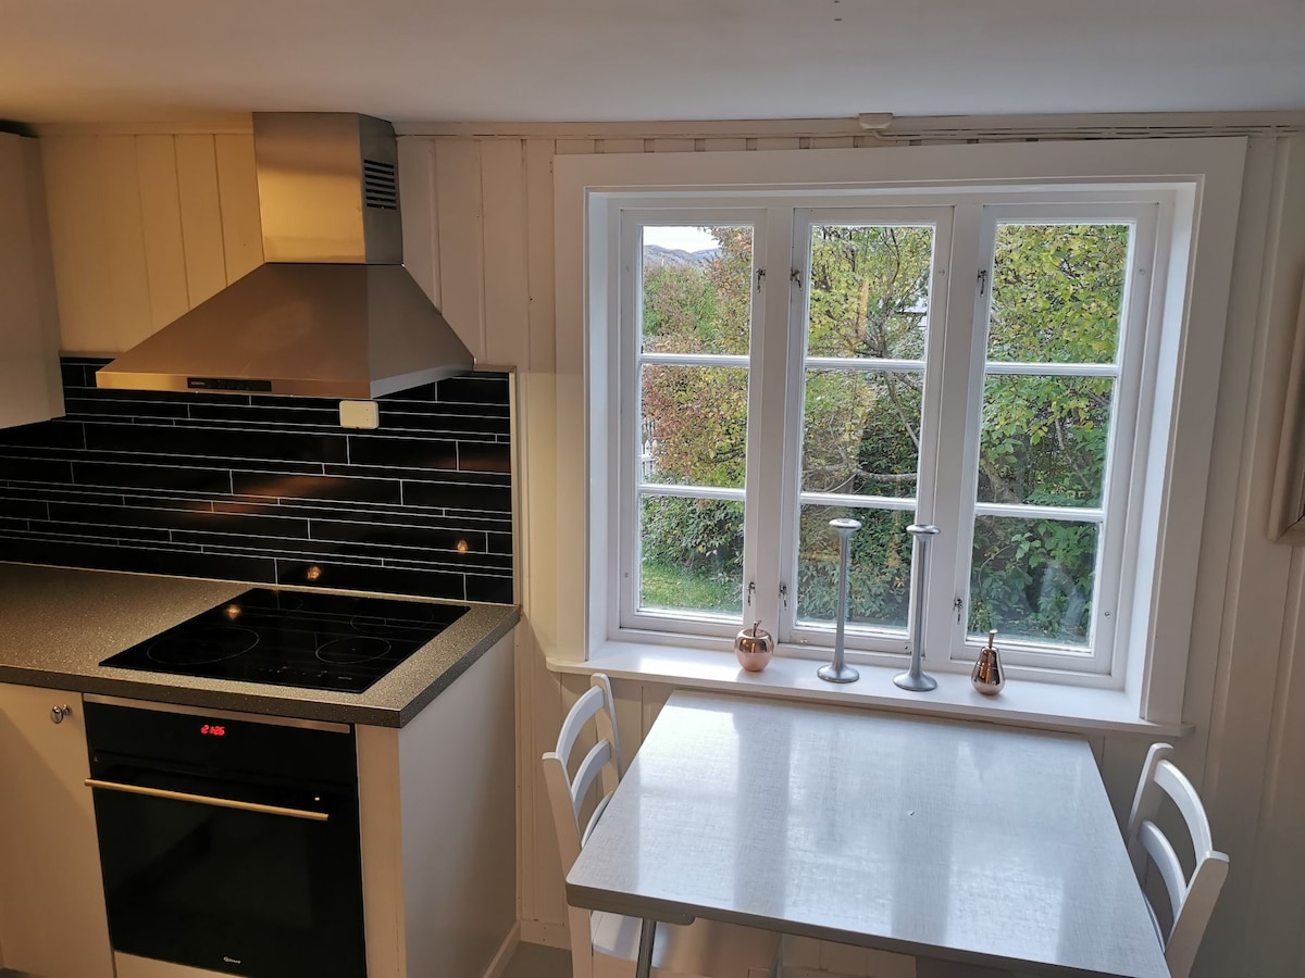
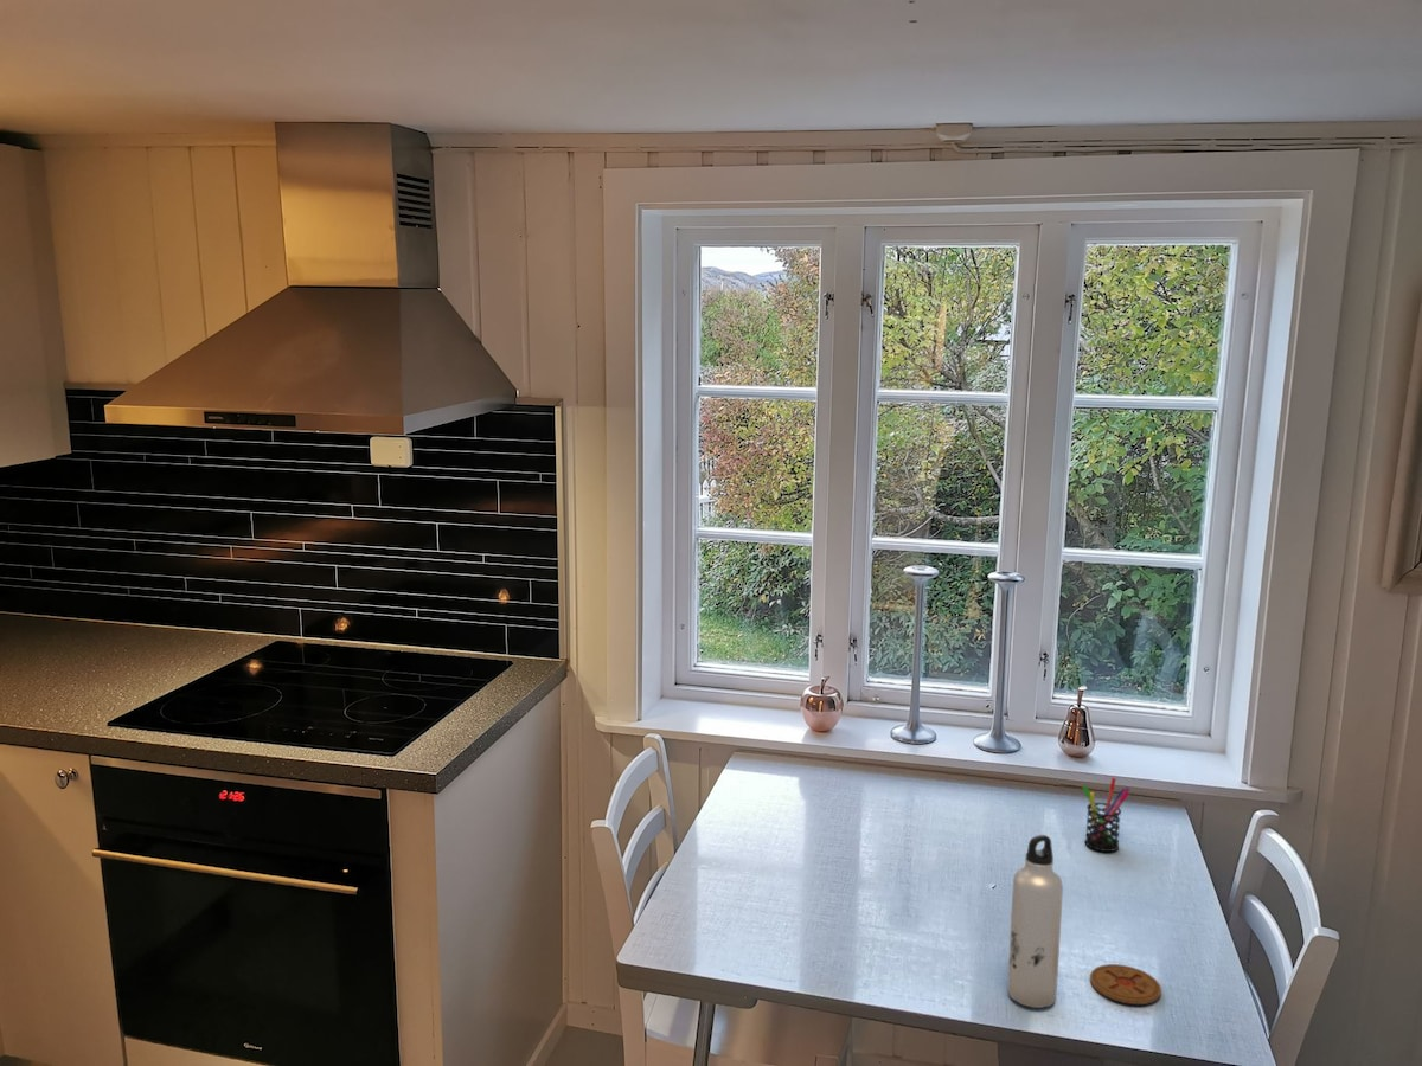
+ pen holder [1081,777,1130,853]
+ water bottle [1006,834,1064,1009]
+ coaster [1089,963,1162,1006]
